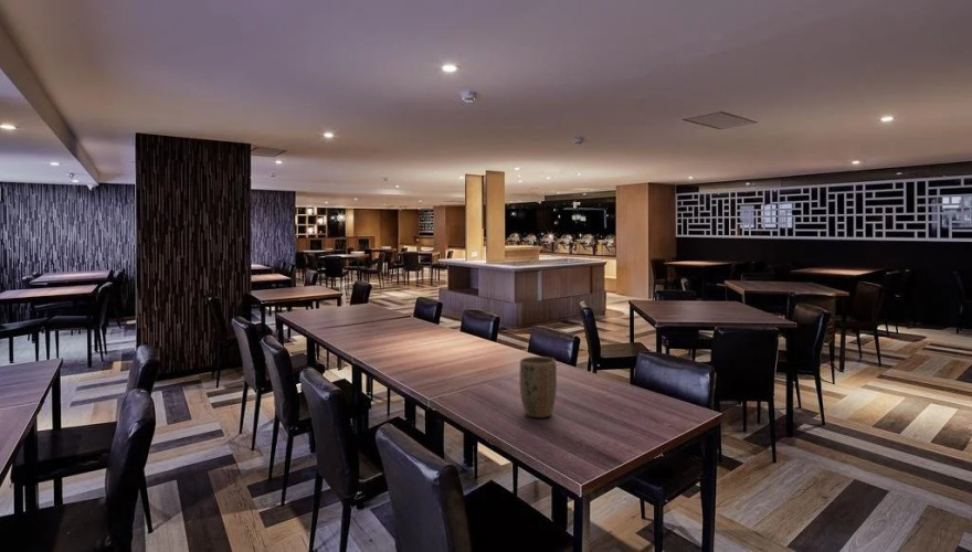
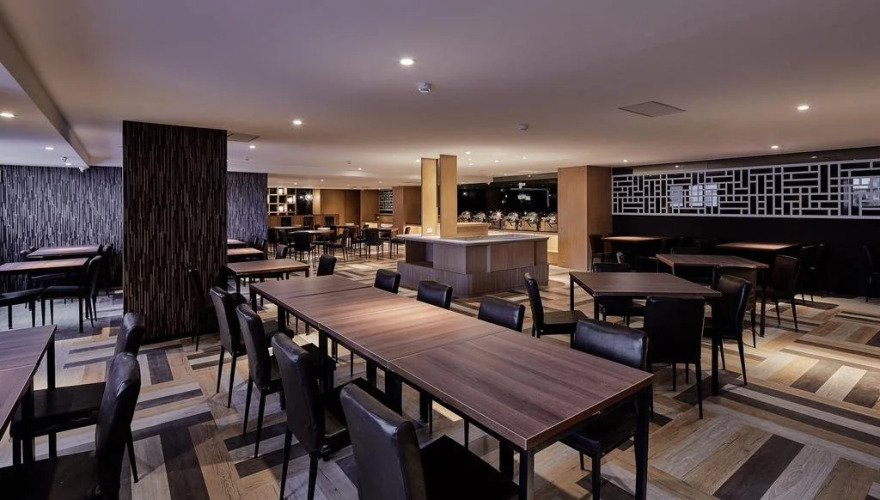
- plant pot [519,355,558,418]
